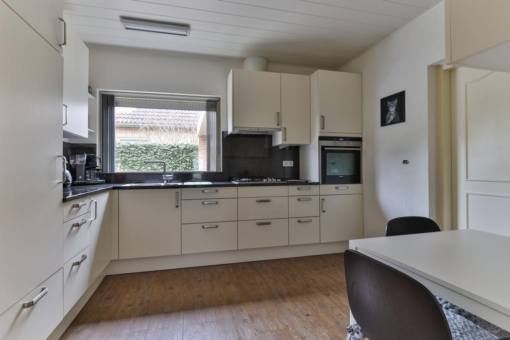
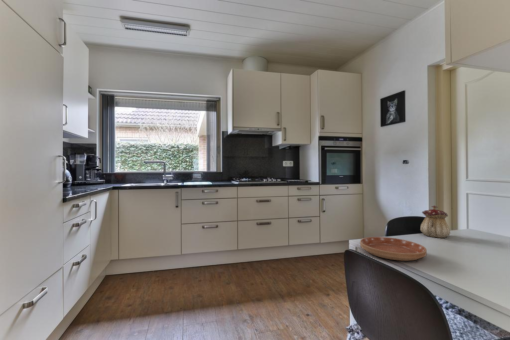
+ saucer [359,236,428,262]
+ teapot [420,204,451,239]
